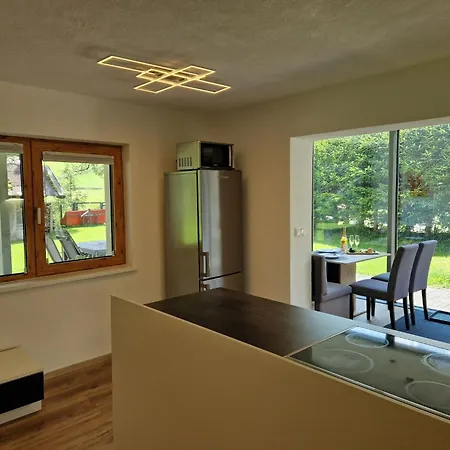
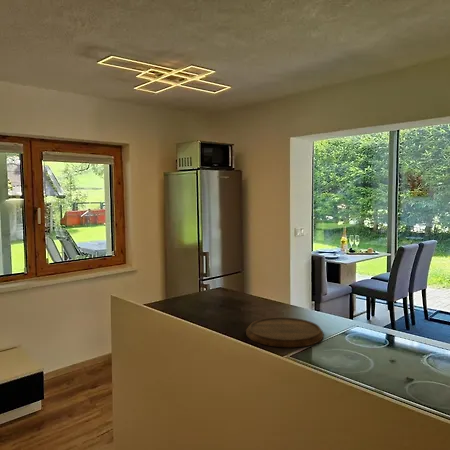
+ cutting board [245,316,325,348]
